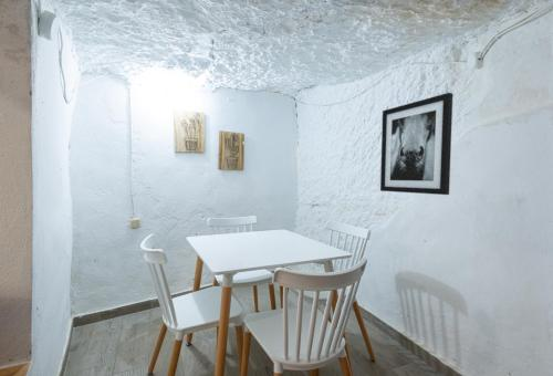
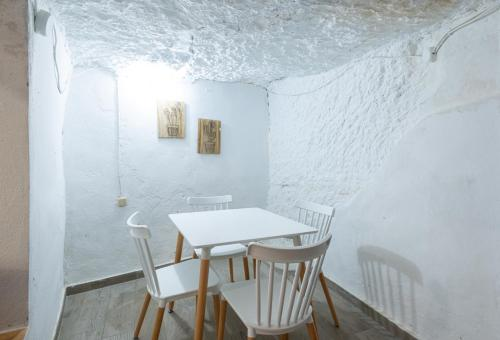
- wall art [379,92,453,196]
